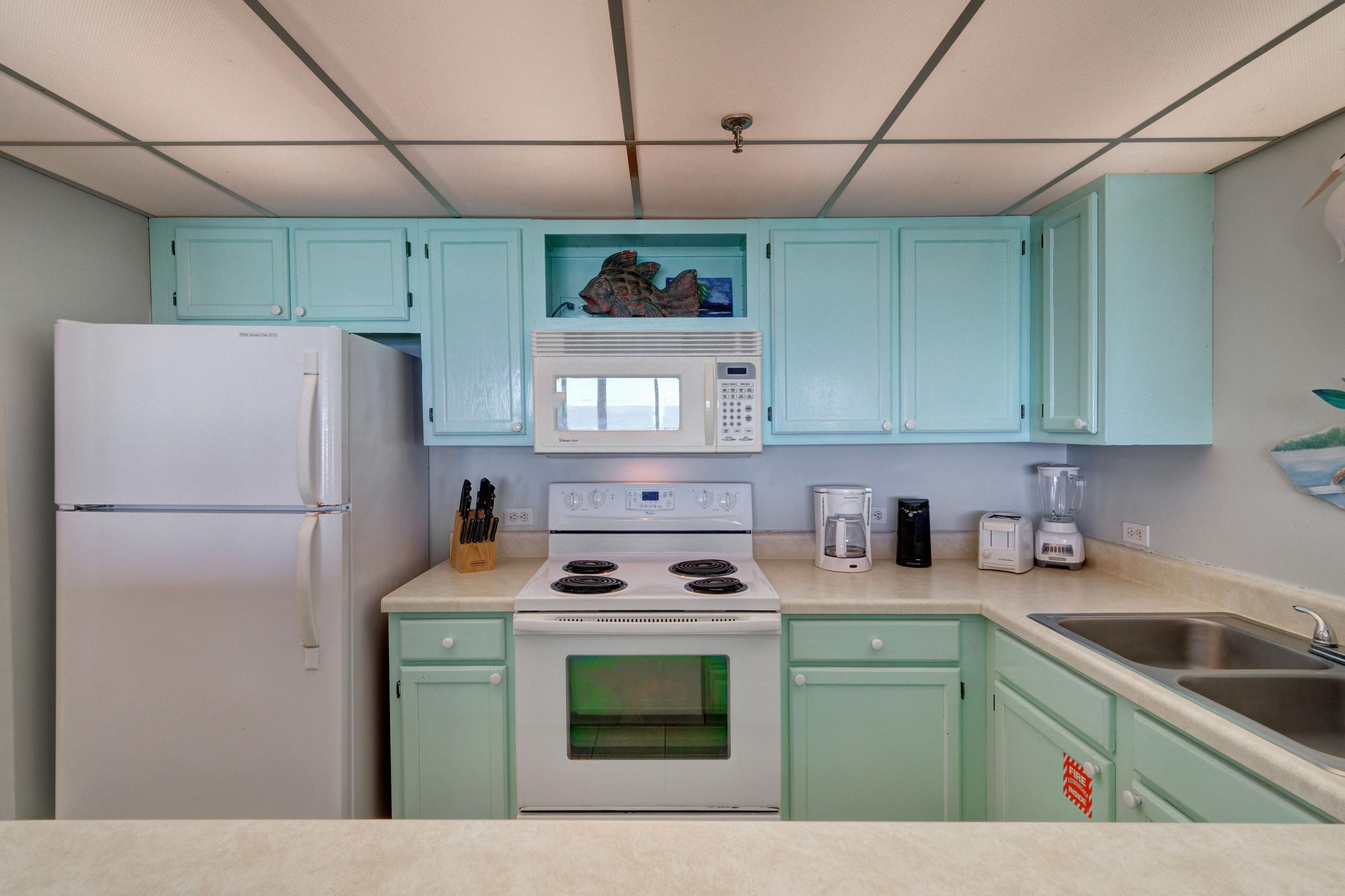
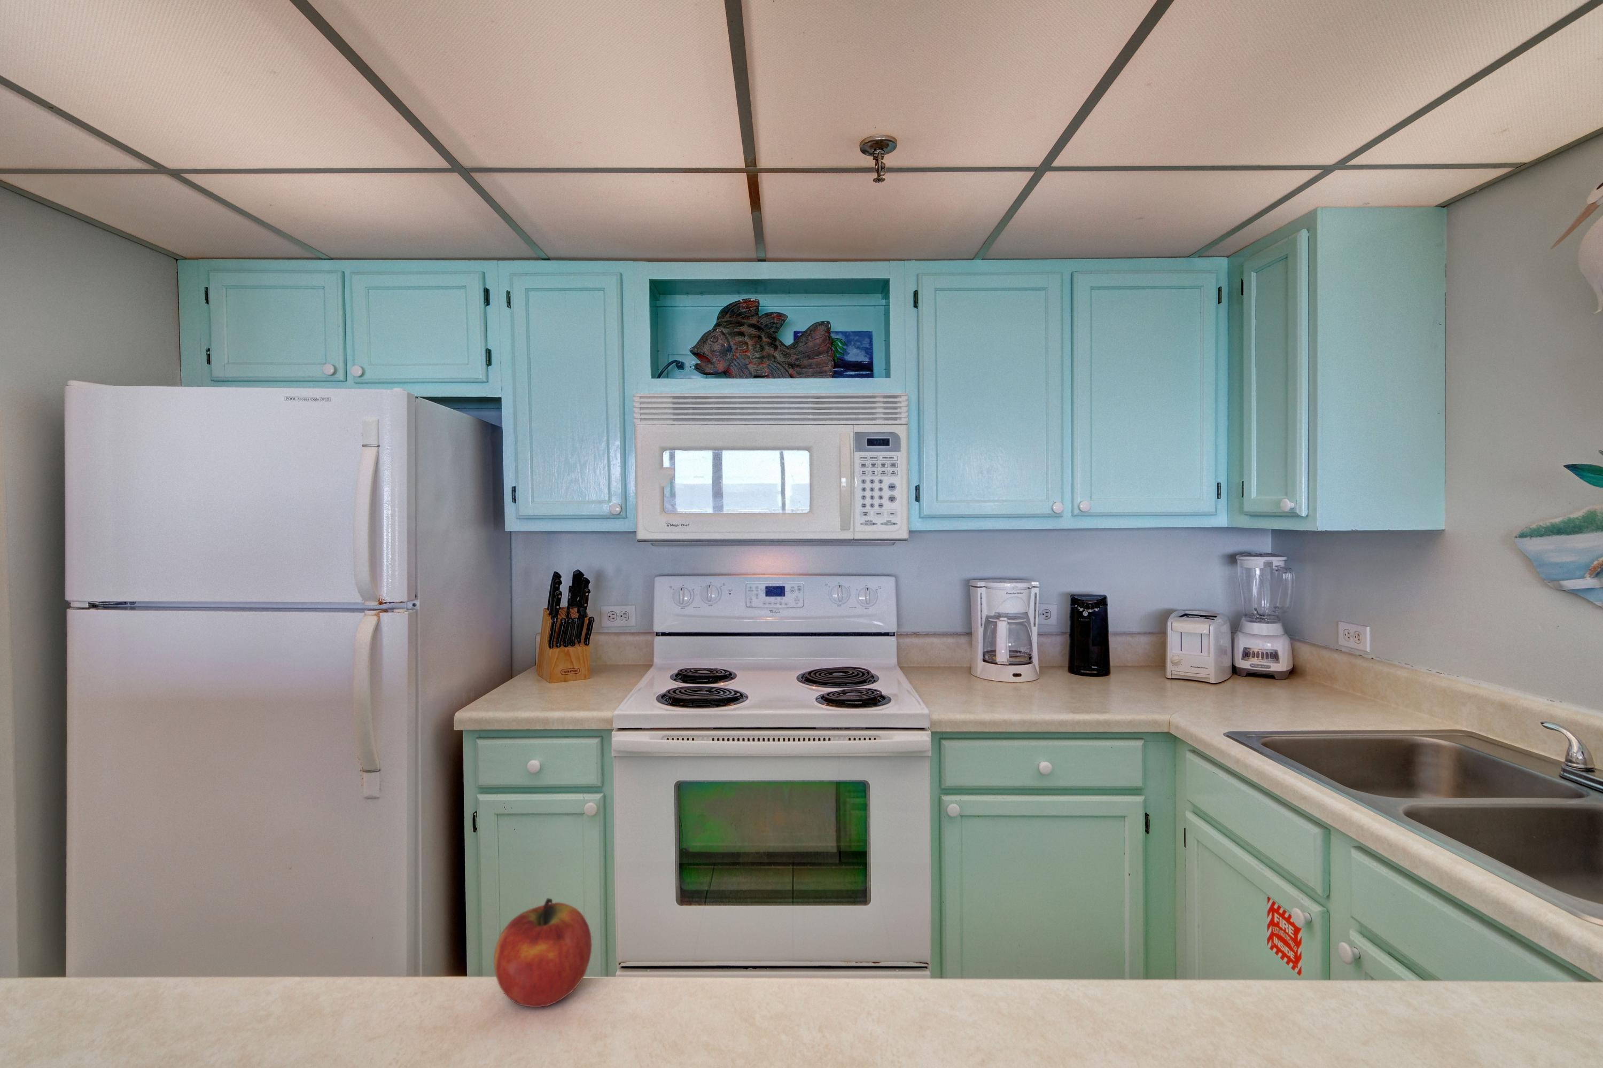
+ fruit [493,898,592,1008]
